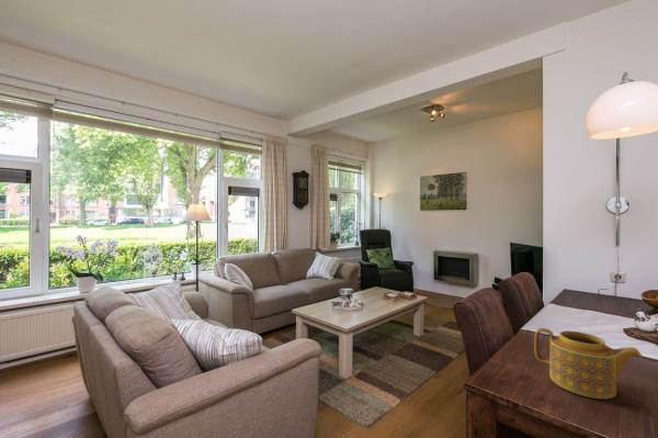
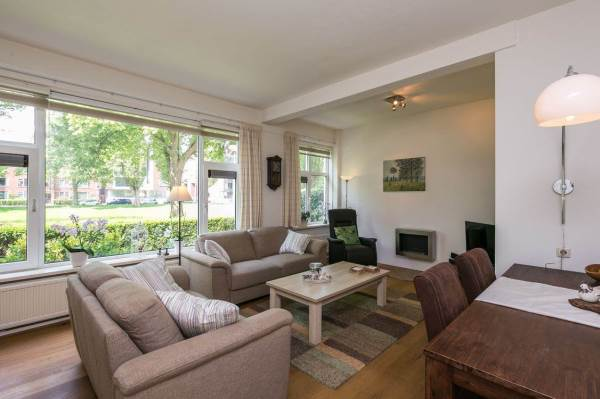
- teapot [533,327,644,400]
